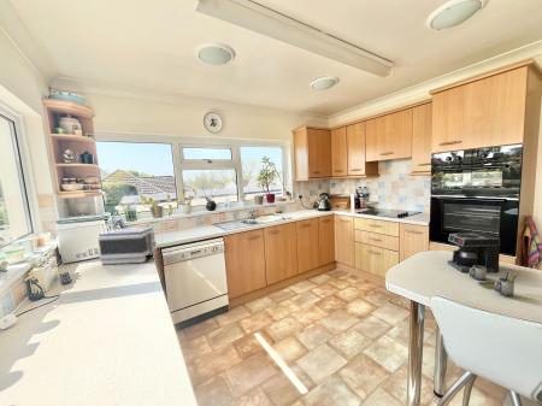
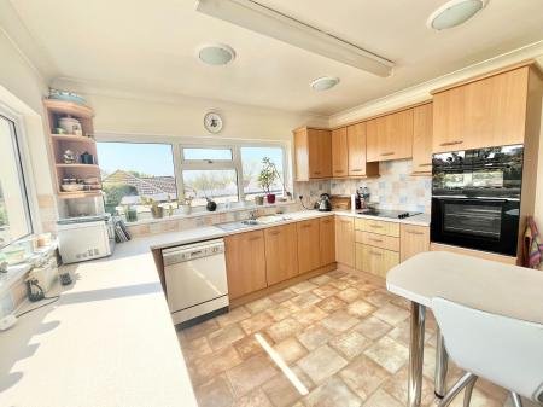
- coffee maker [447,231,520,296]
- toaster [96,226,158,265]
